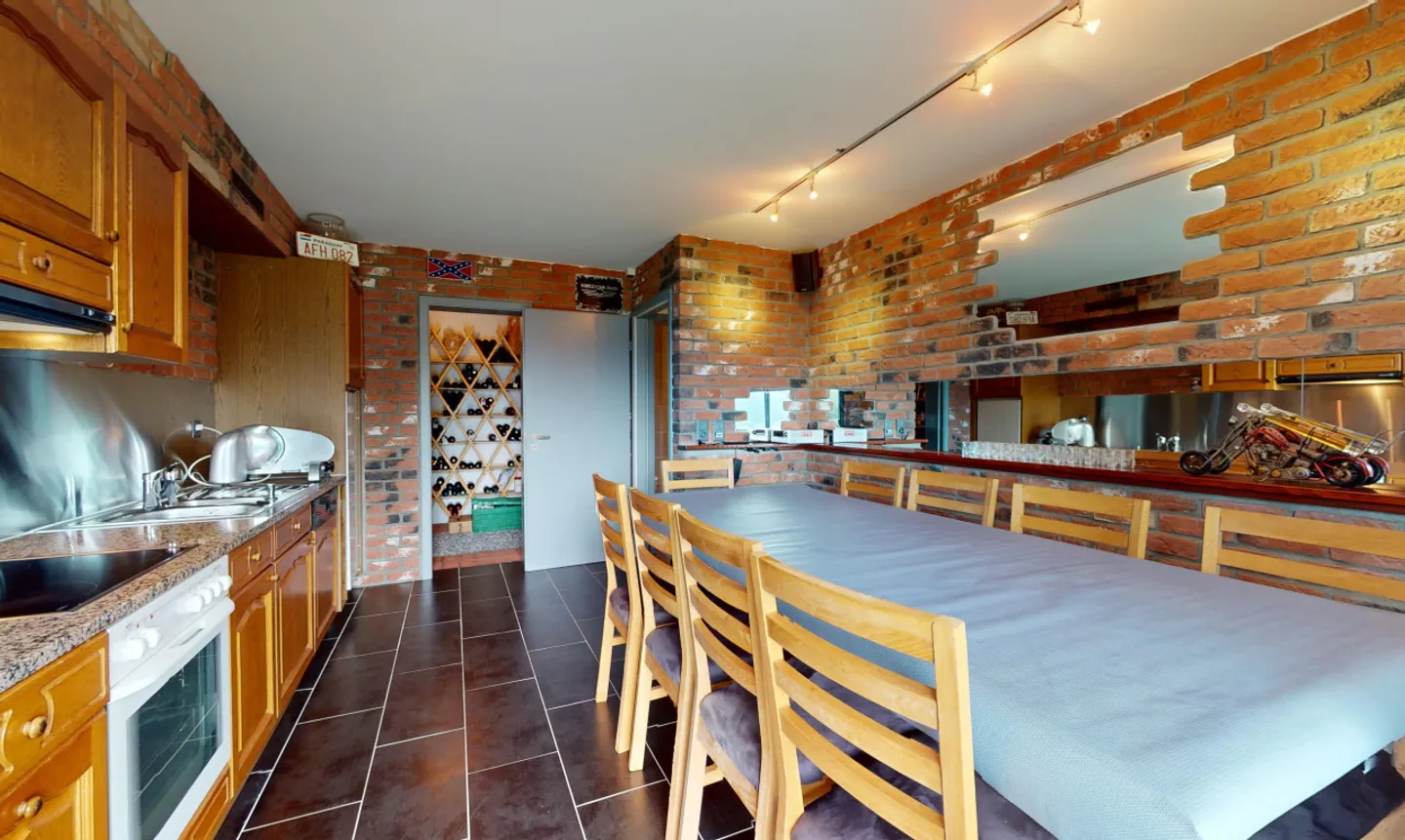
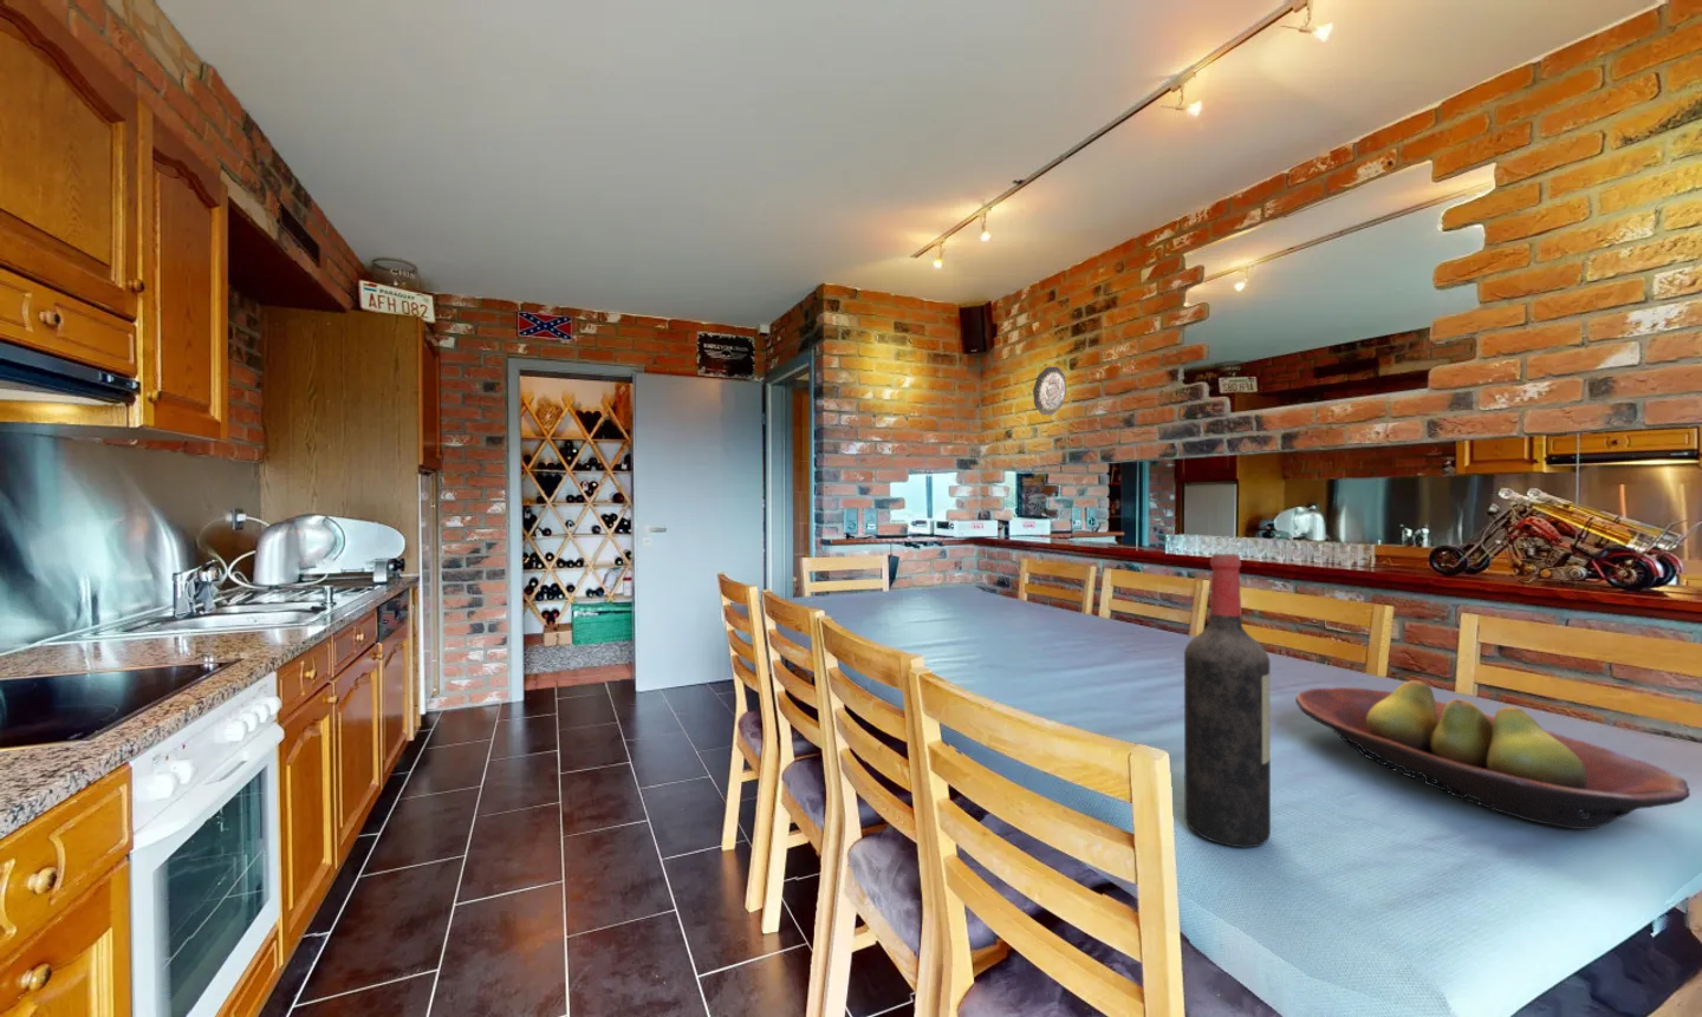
+ decorative plate [1032,364,1067,416]
+ wine bottle [1184,553,1272,847]
+ fruit bowl [1294,679,1691,831]
